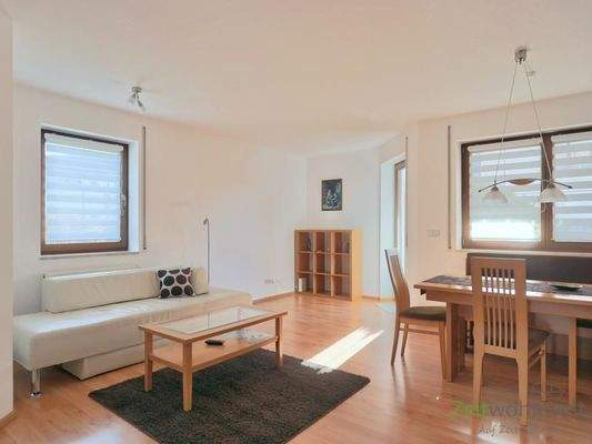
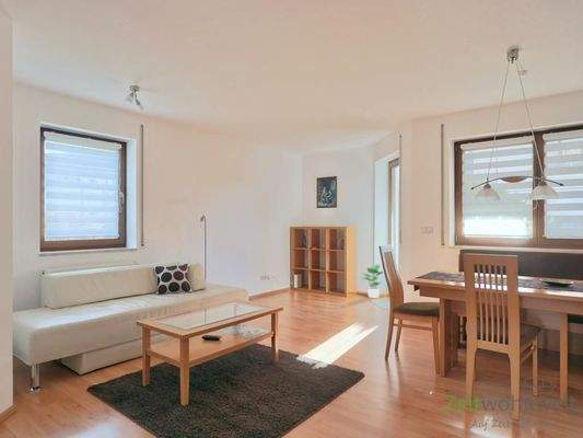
+ potted plant [361,264,384,299]
